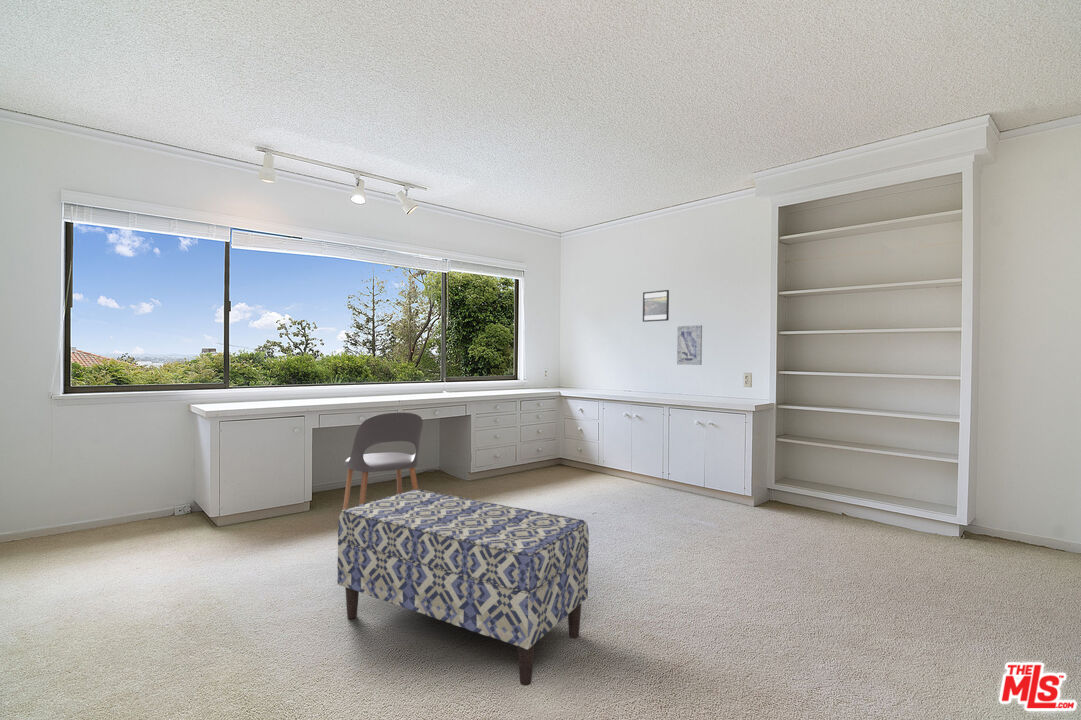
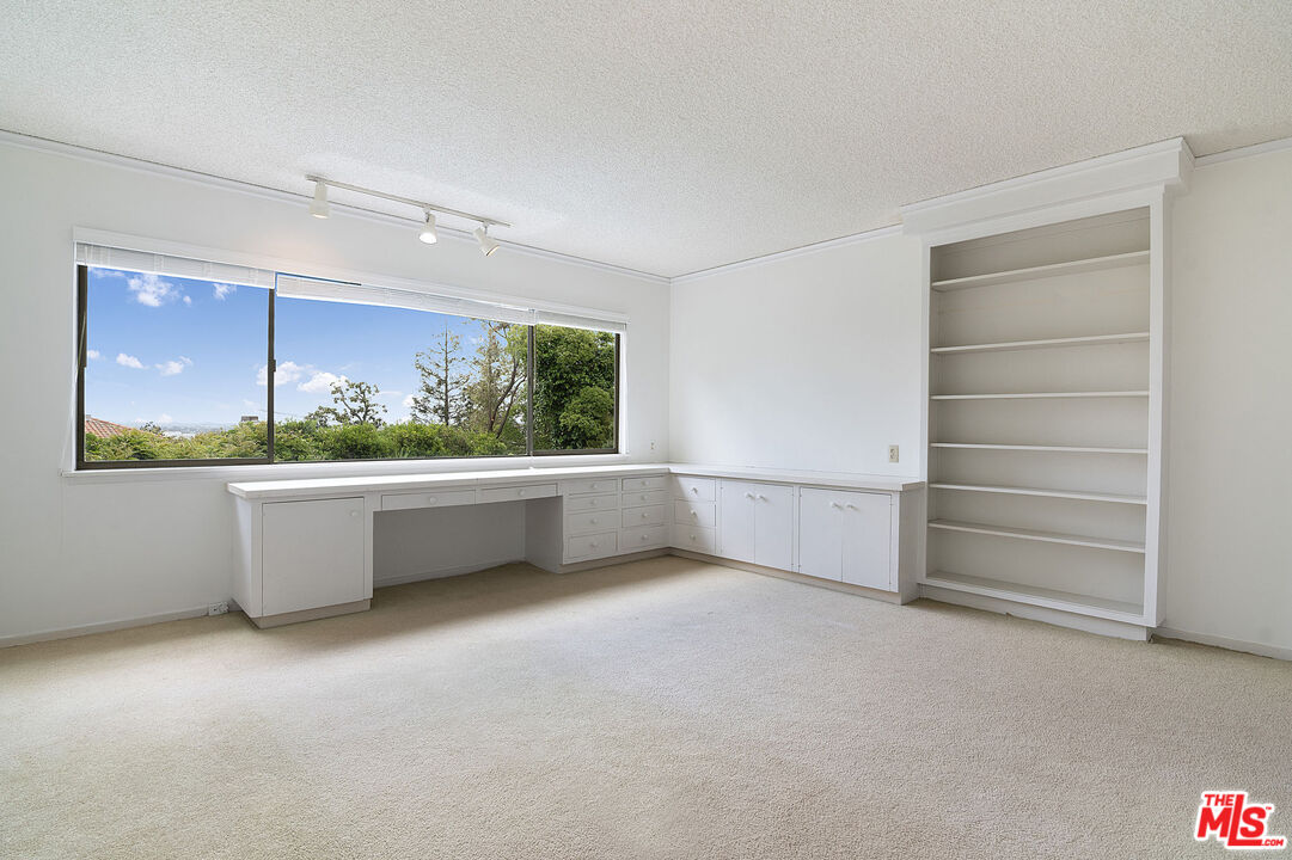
- wall art [676,324,703,366]
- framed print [642,289,670,323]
- bench [337,489,590,686]
- chair [342,411,424,510]
